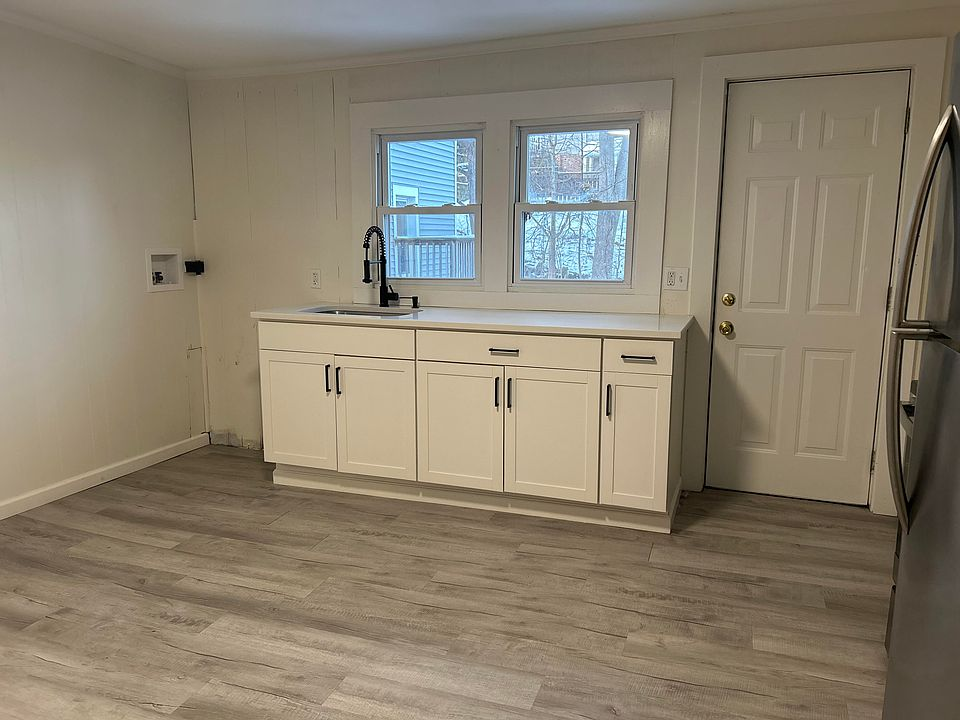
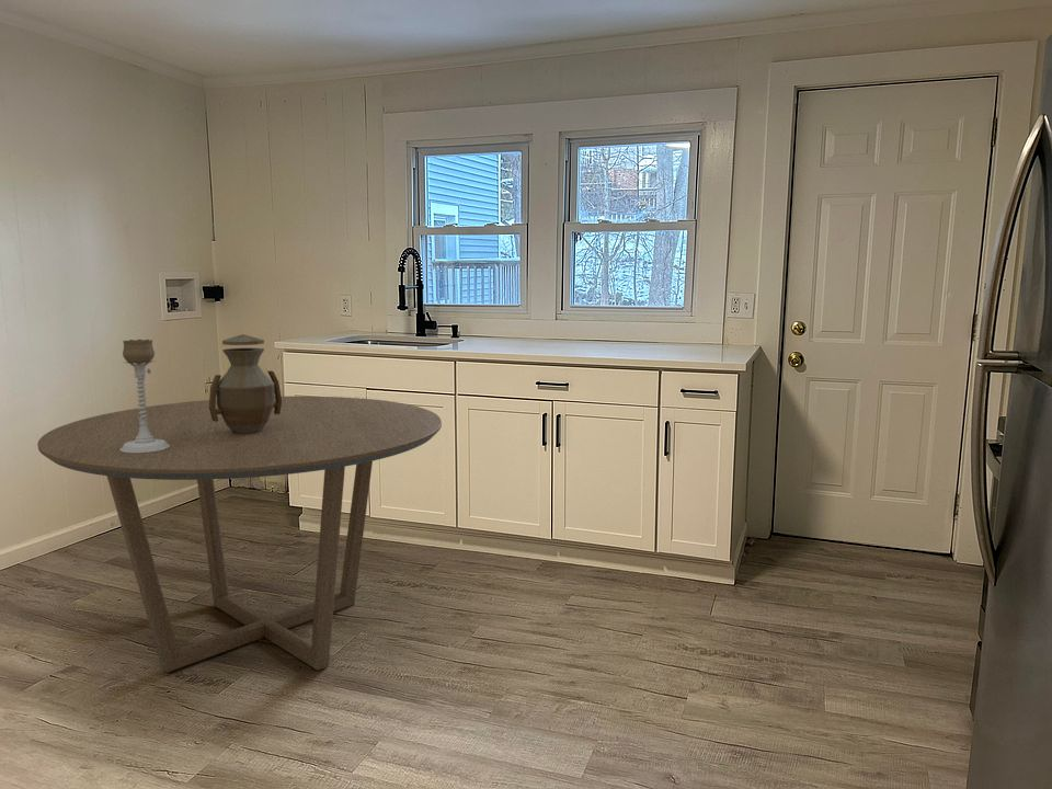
+ vase [208,333,283,434]
+ candle holder [119,339,170,454]
+ dining table [36,396,443,674]
